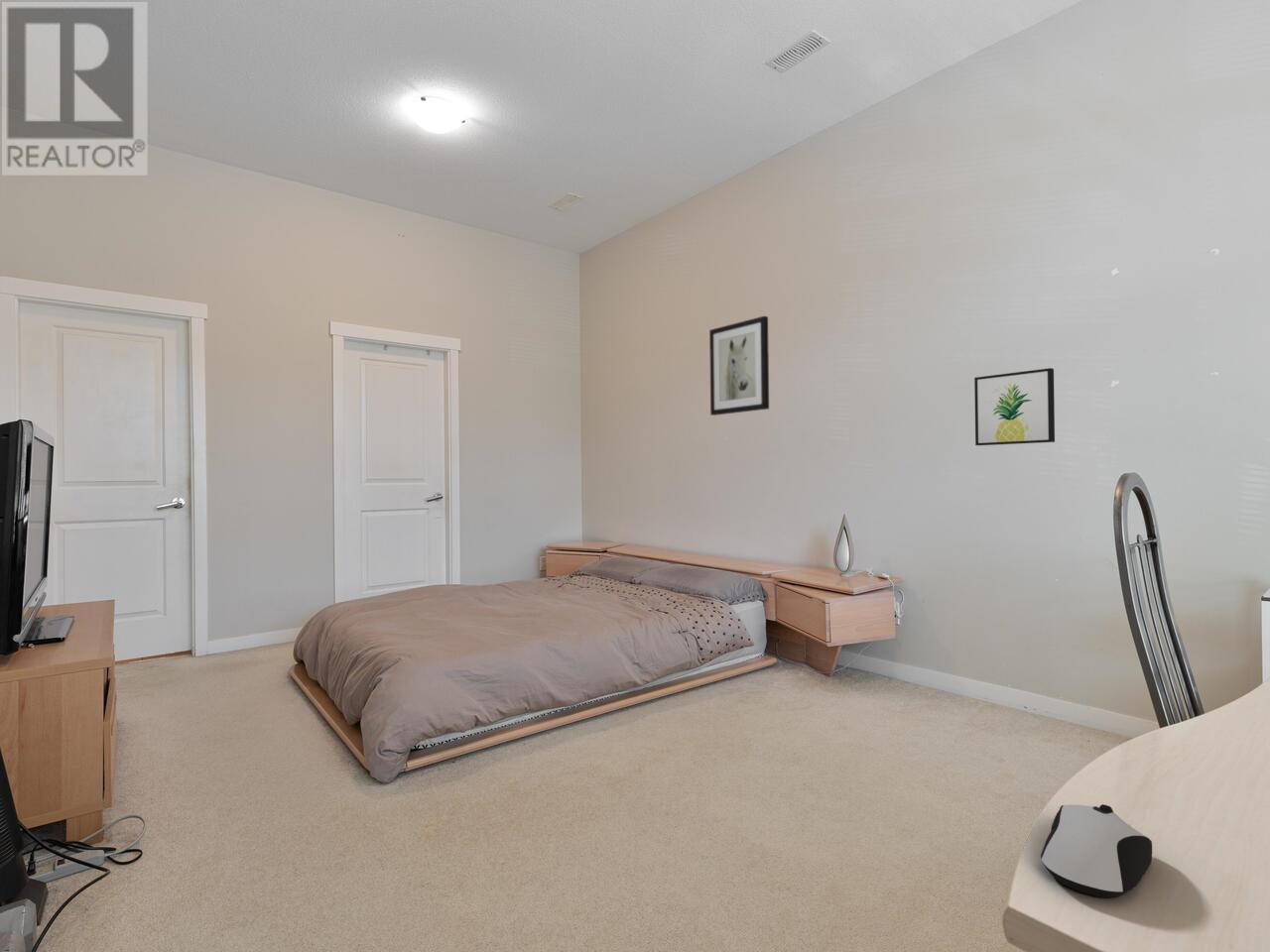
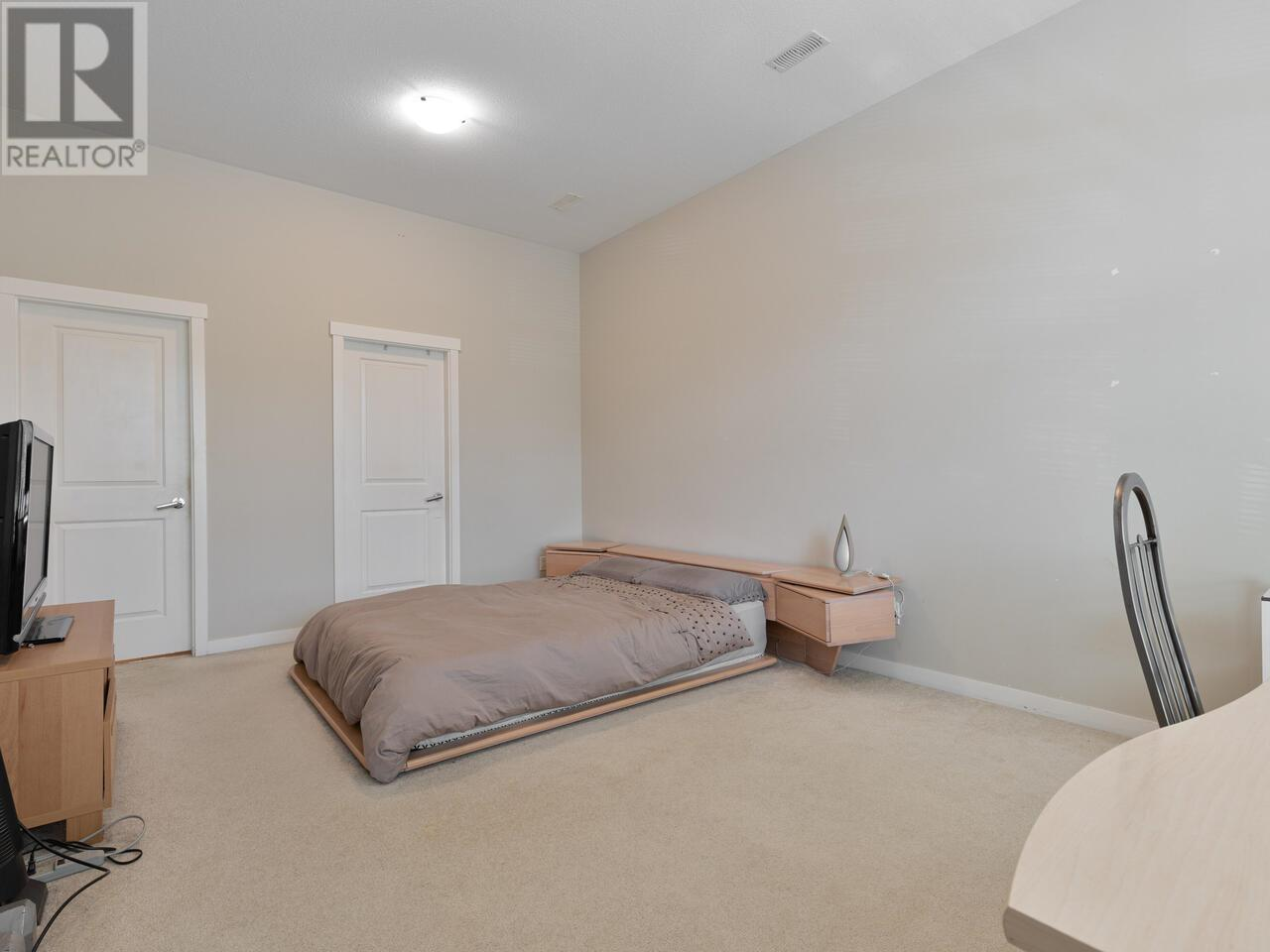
- computer mouse [1040,803,1153,898]
- wall art [708,315,770,416]
- wall art [973,367,1056,446]
